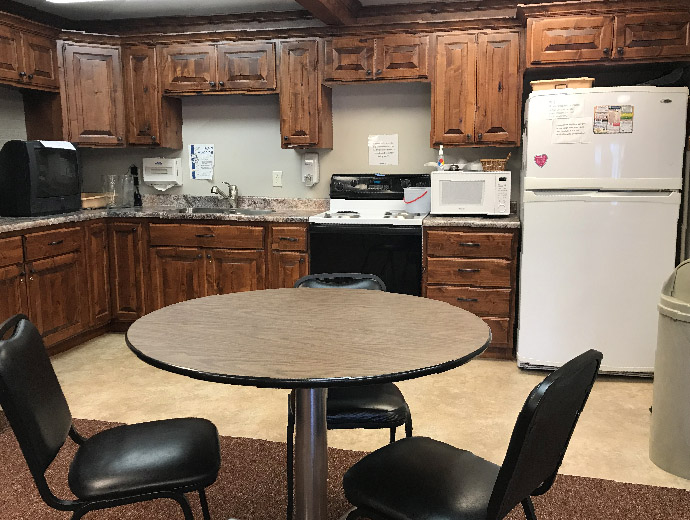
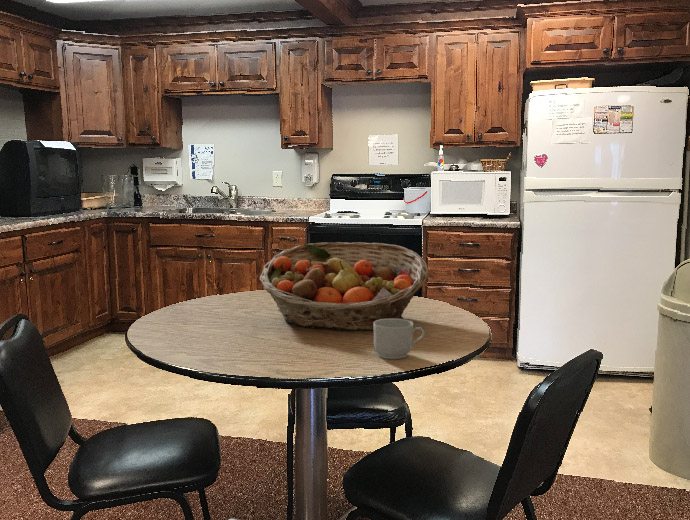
+ mug [373,318,425,360]
+ fruit basket [259,241,429,331]
